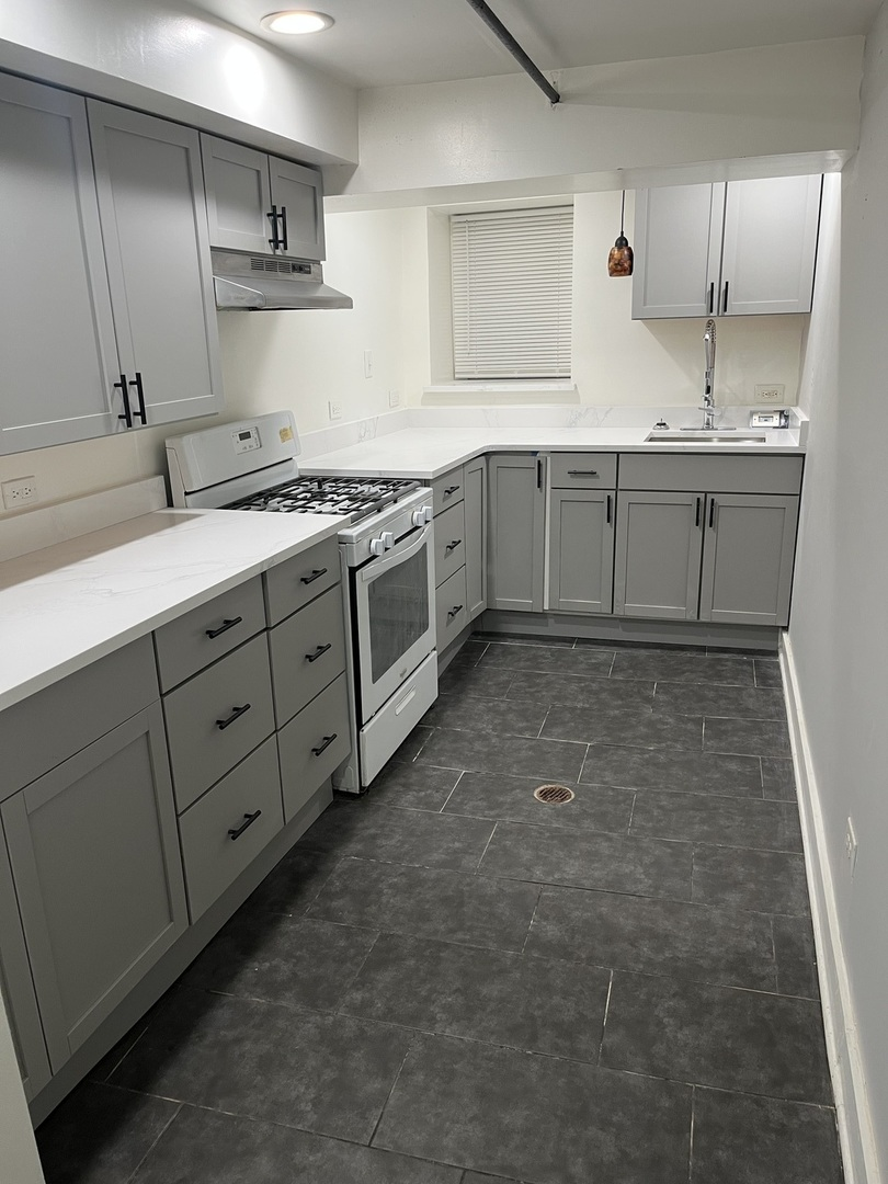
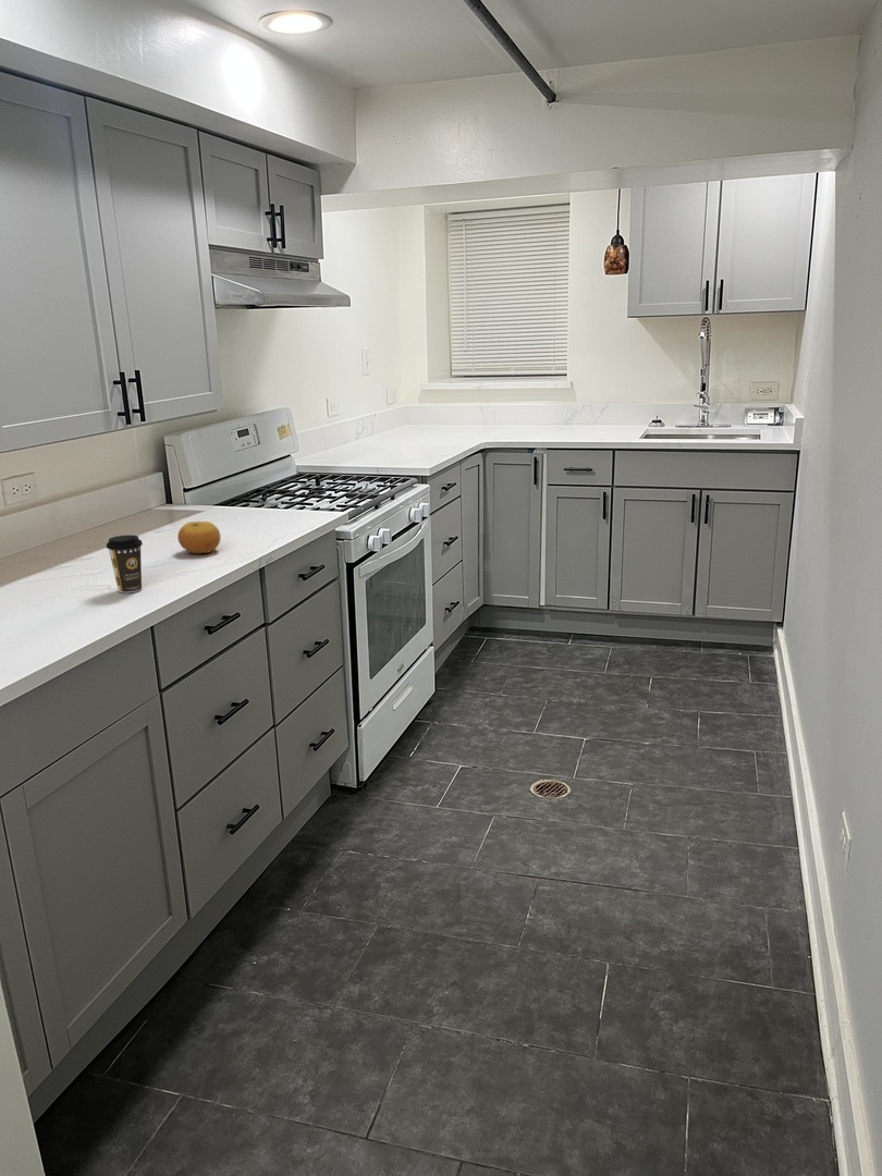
+ coffee cup [106,535,144,593]
+ fruit [176,520,222,554]
